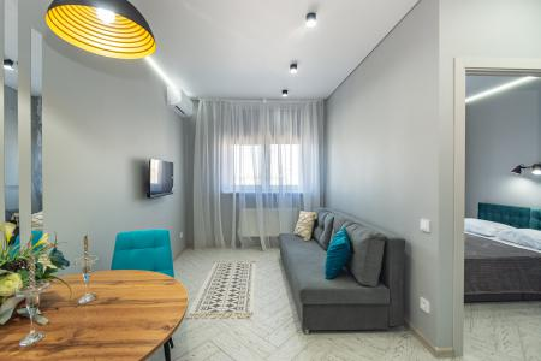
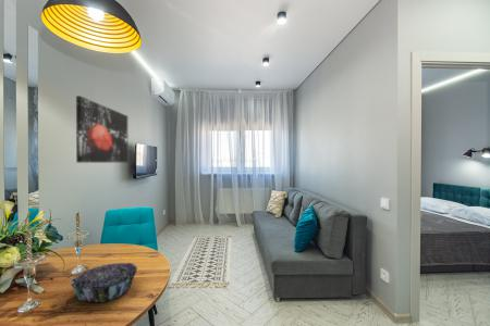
+ decorative bowl [69,262,138,303]
+ wall art [75,95,130,164]
